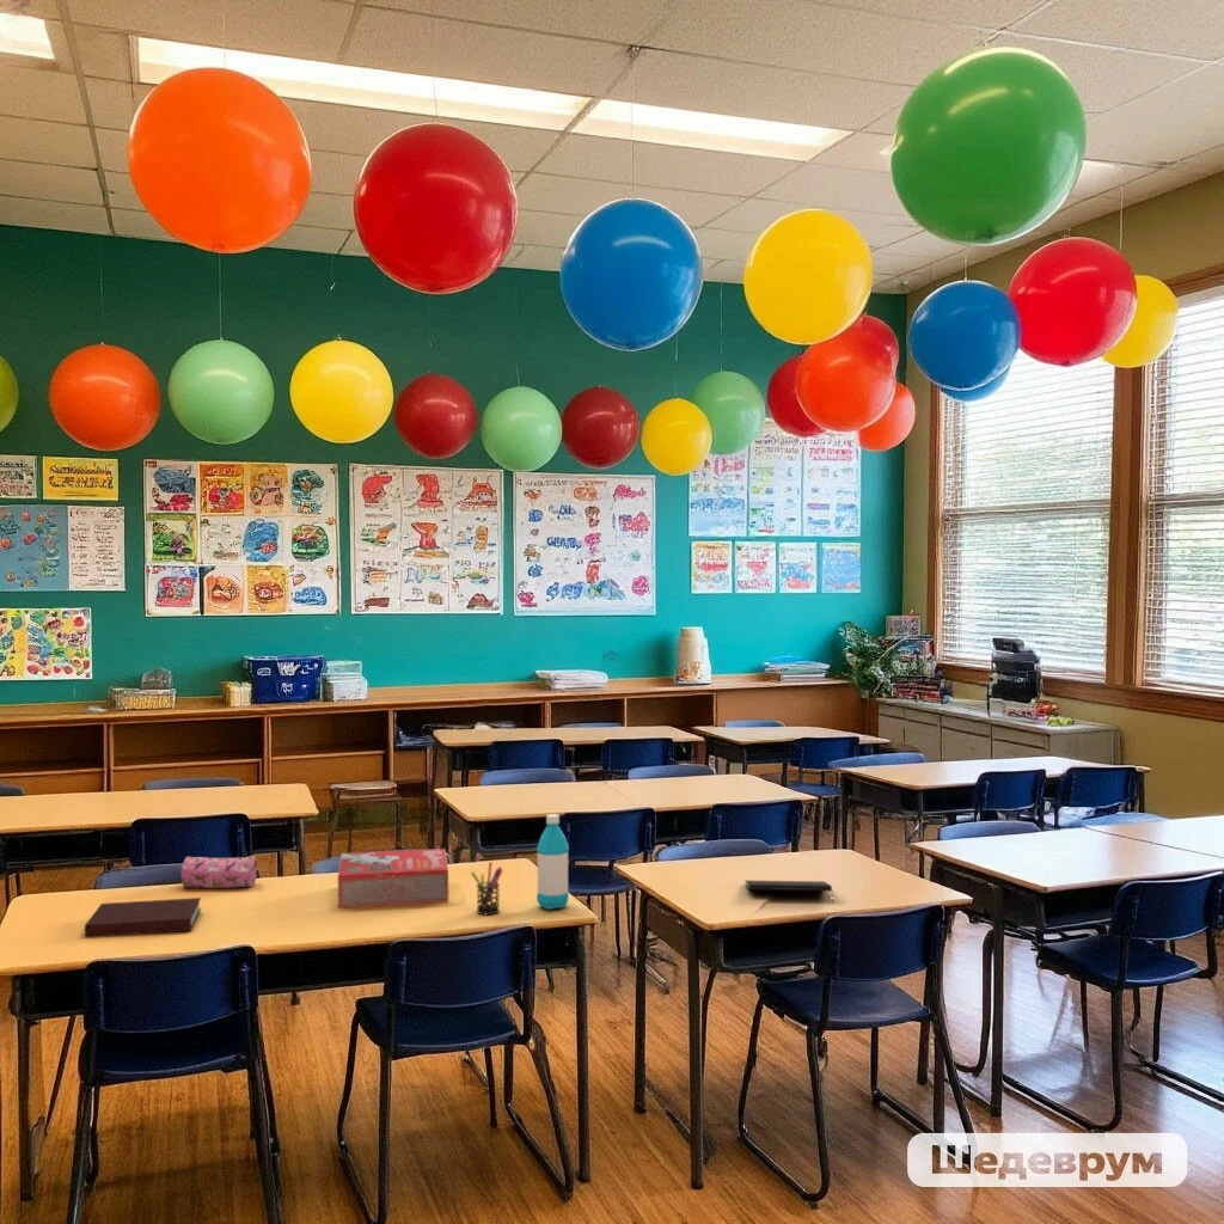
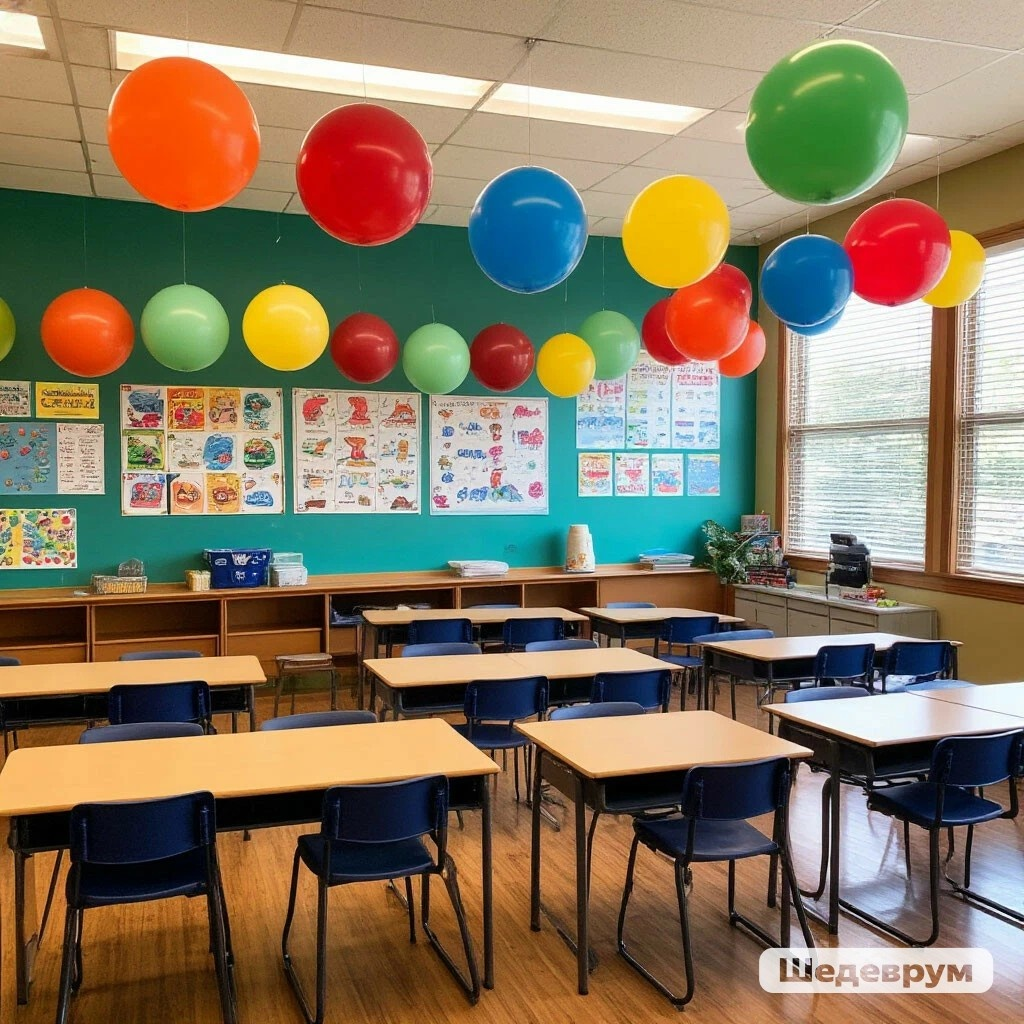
- water bottle [536,813,570,911]
- pen holder [470,862,504,916]
- notebook [84,896,202,938]
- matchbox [337,847,449,908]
- pencil case [180,855,259,889]
- notepad [743,879,836,904]
